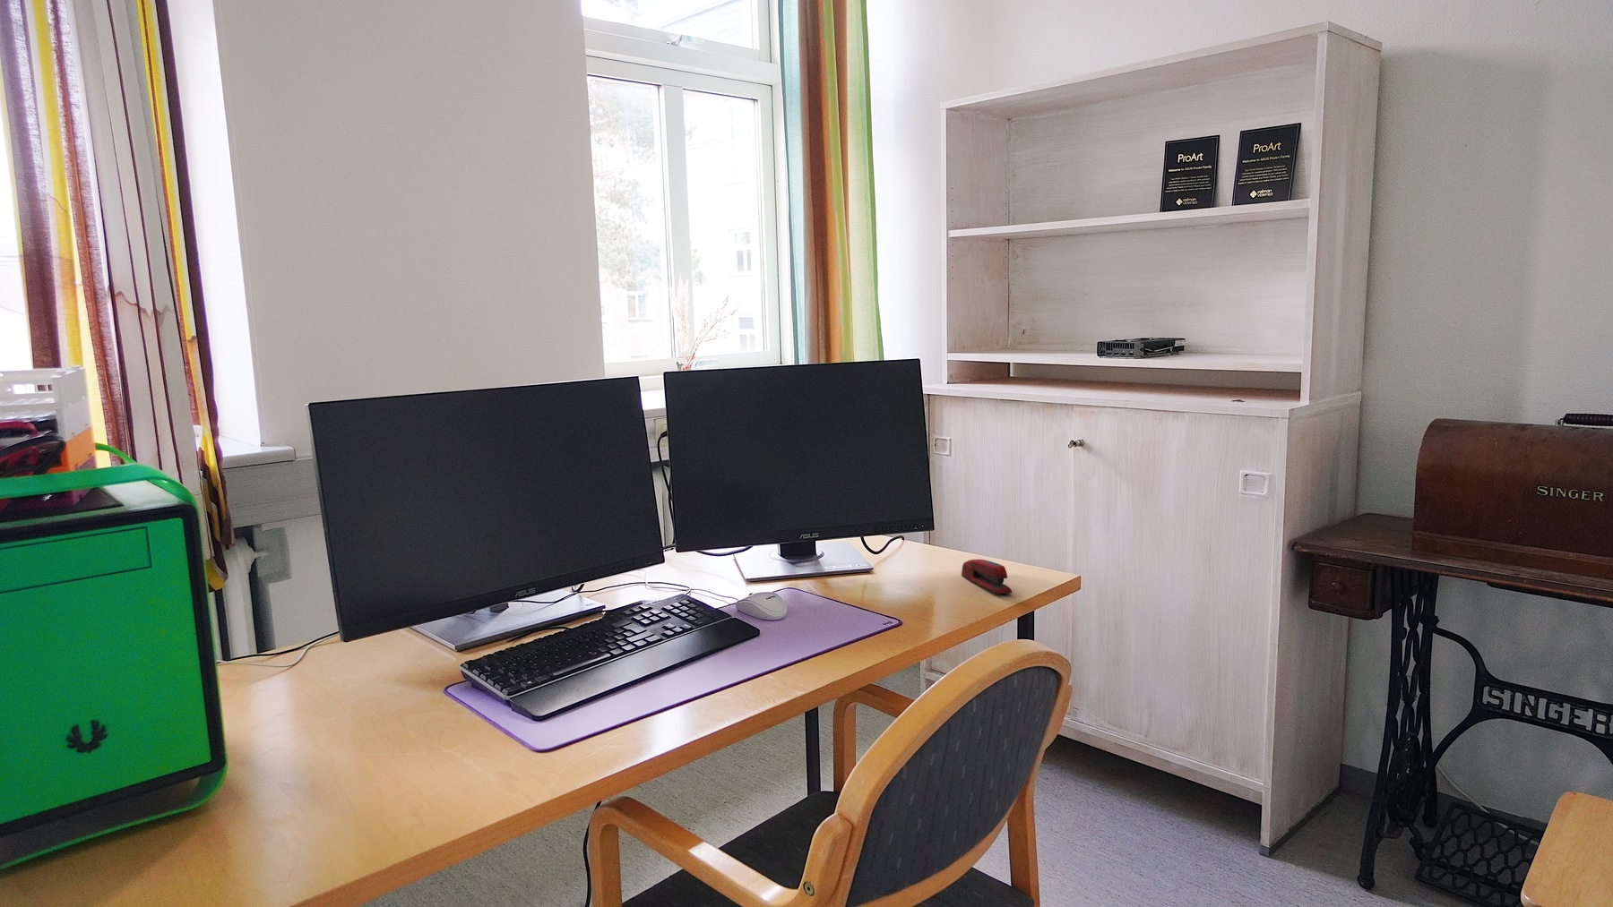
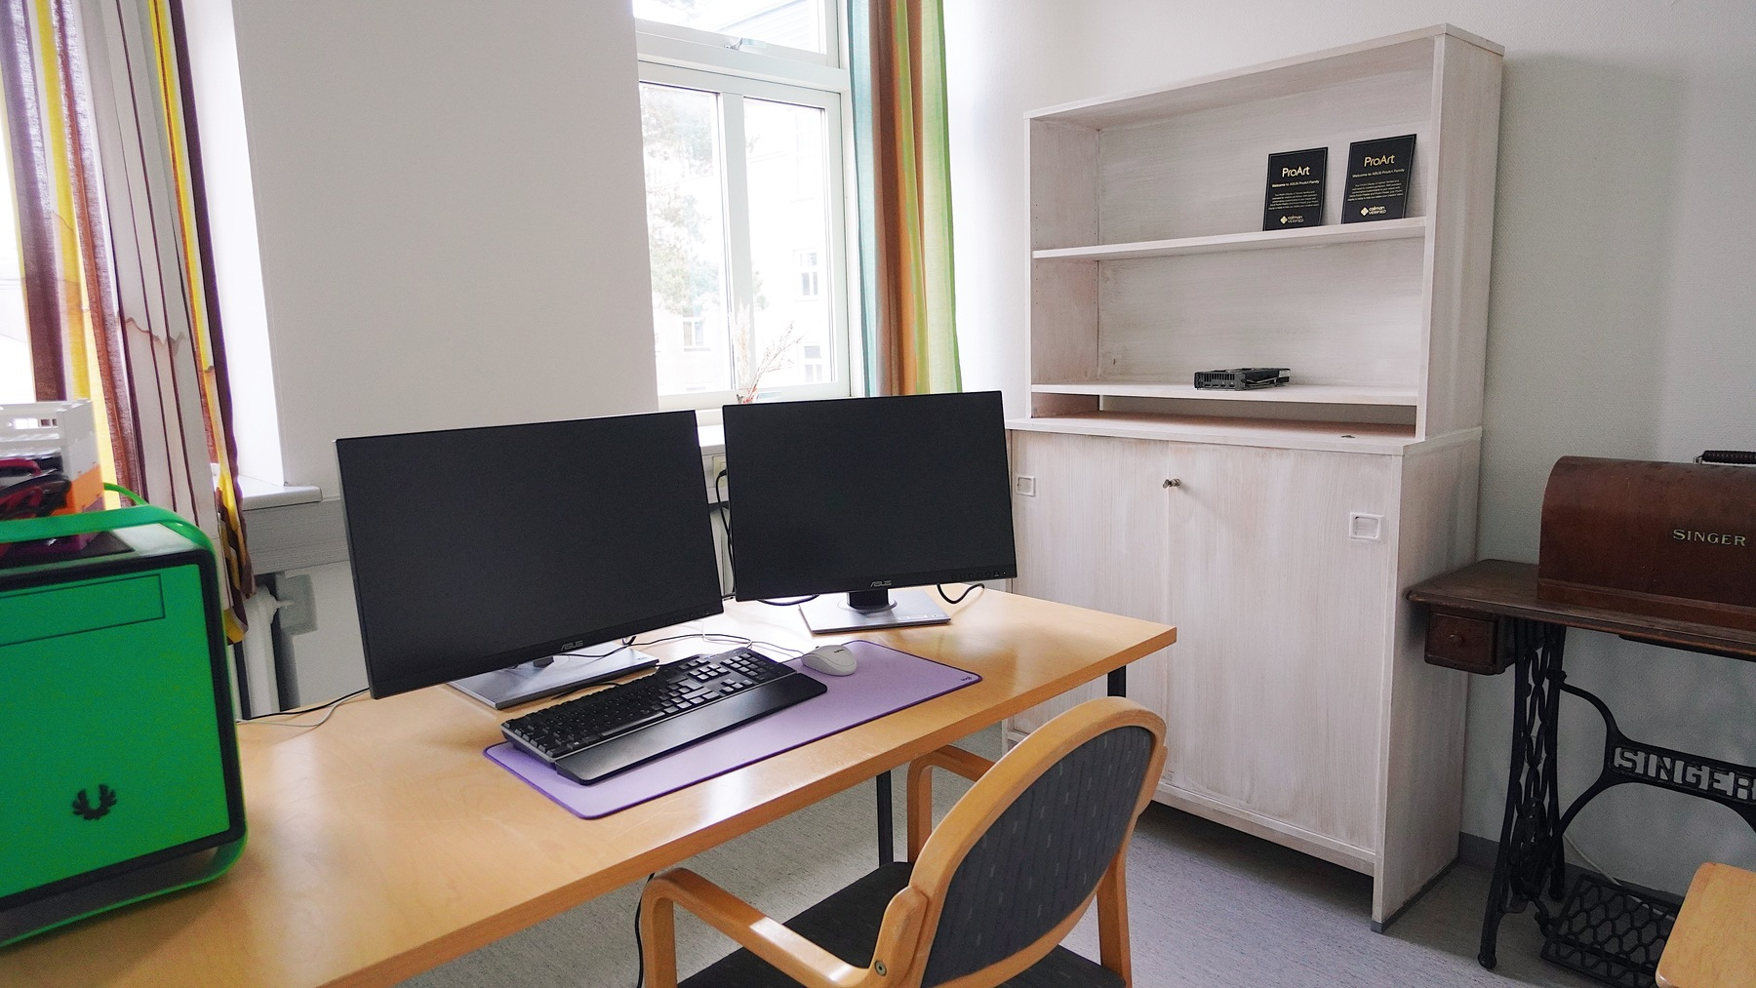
- stapler [960,558,1013,596]
